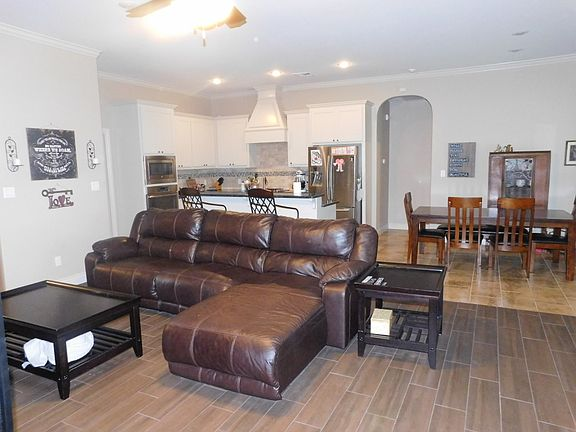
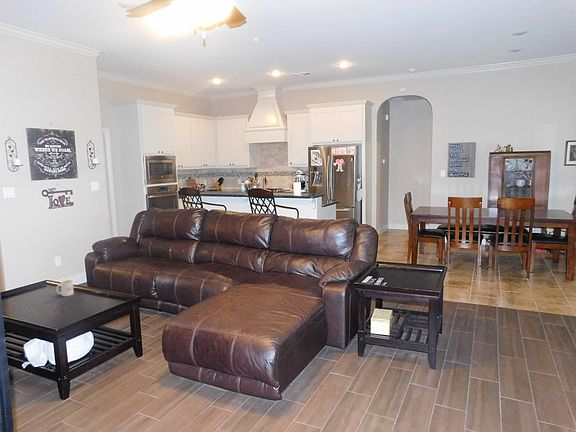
+ mug [56,279,75,297]
